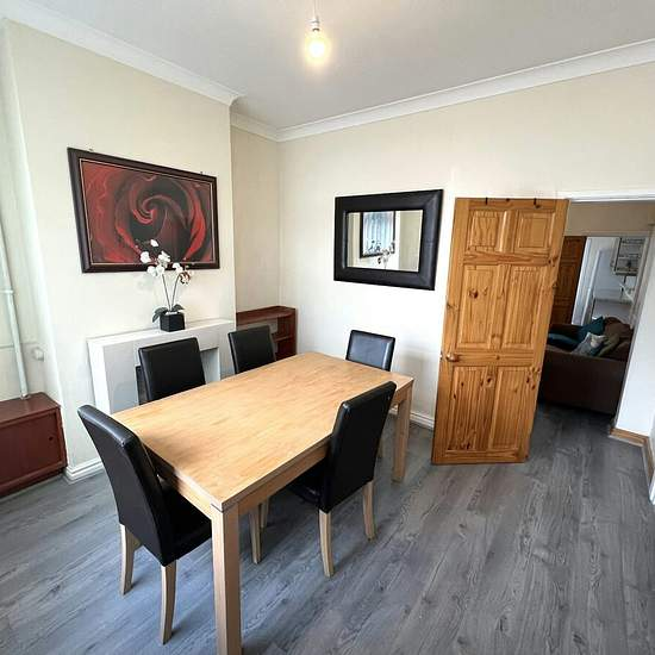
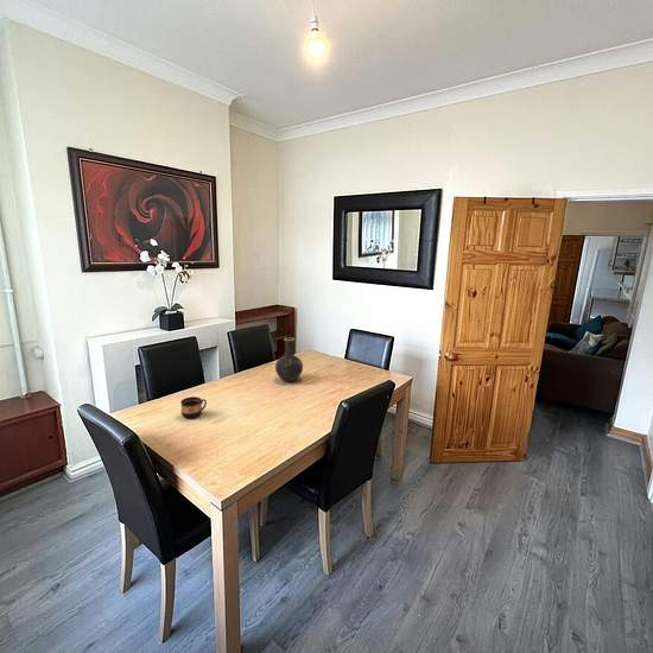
+ vase [274,336,304,382]
+ cup [180,395,208,419]
